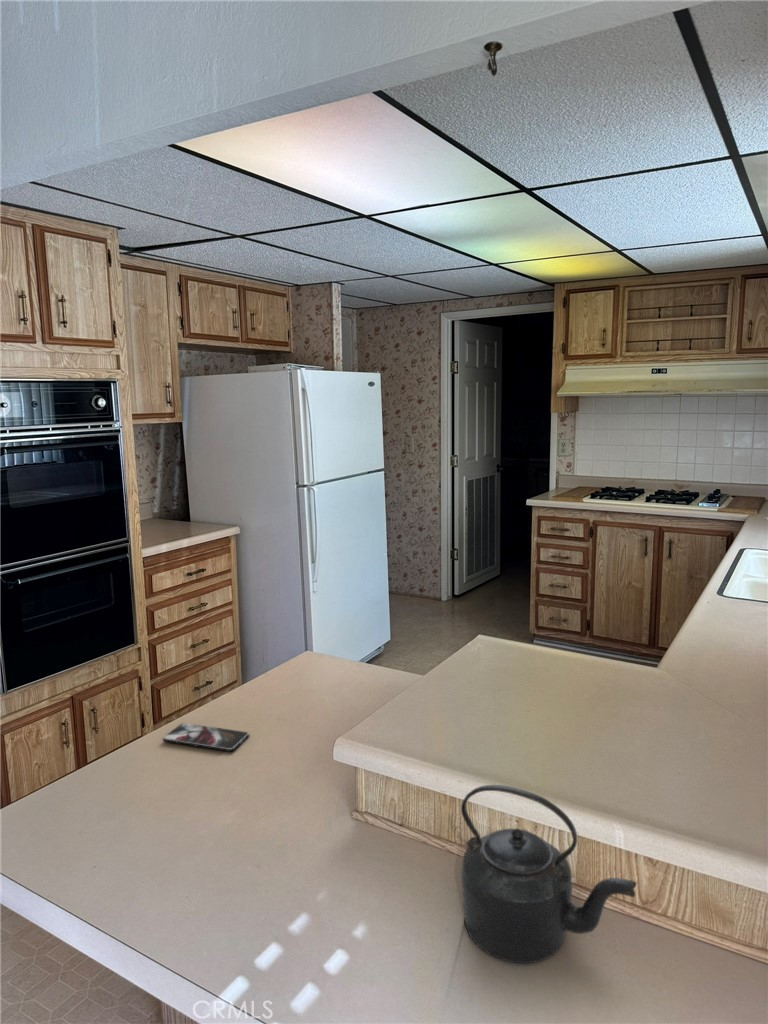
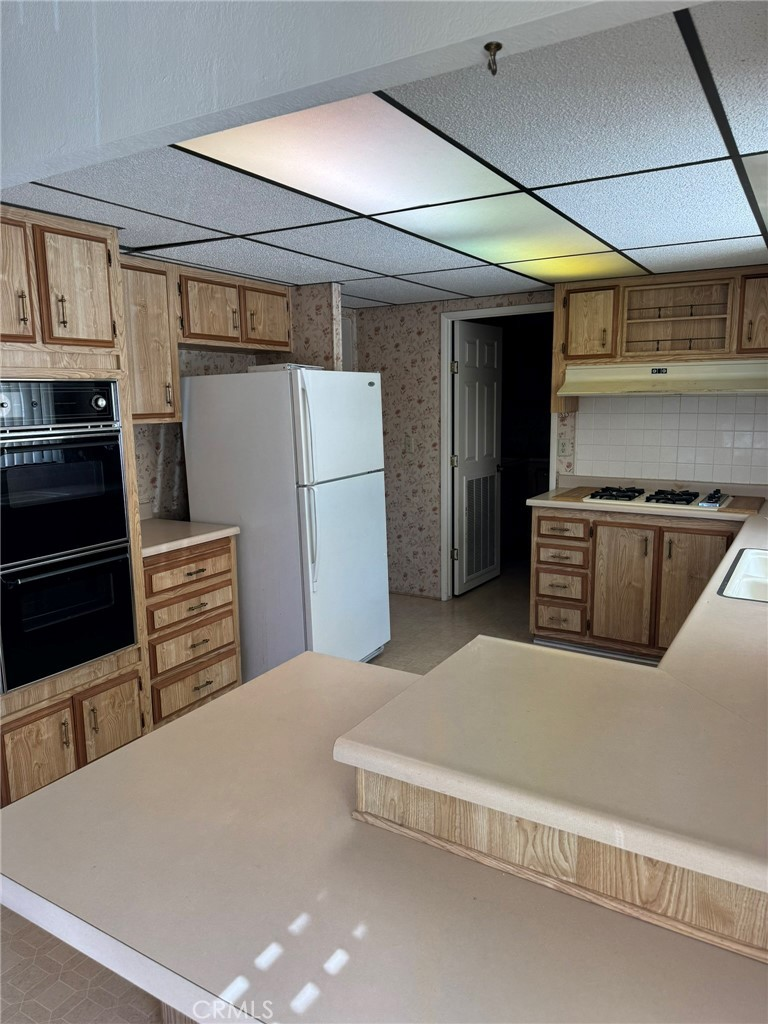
- kettle [460,784,637,965]
- smartphone [162,722,250,753]
